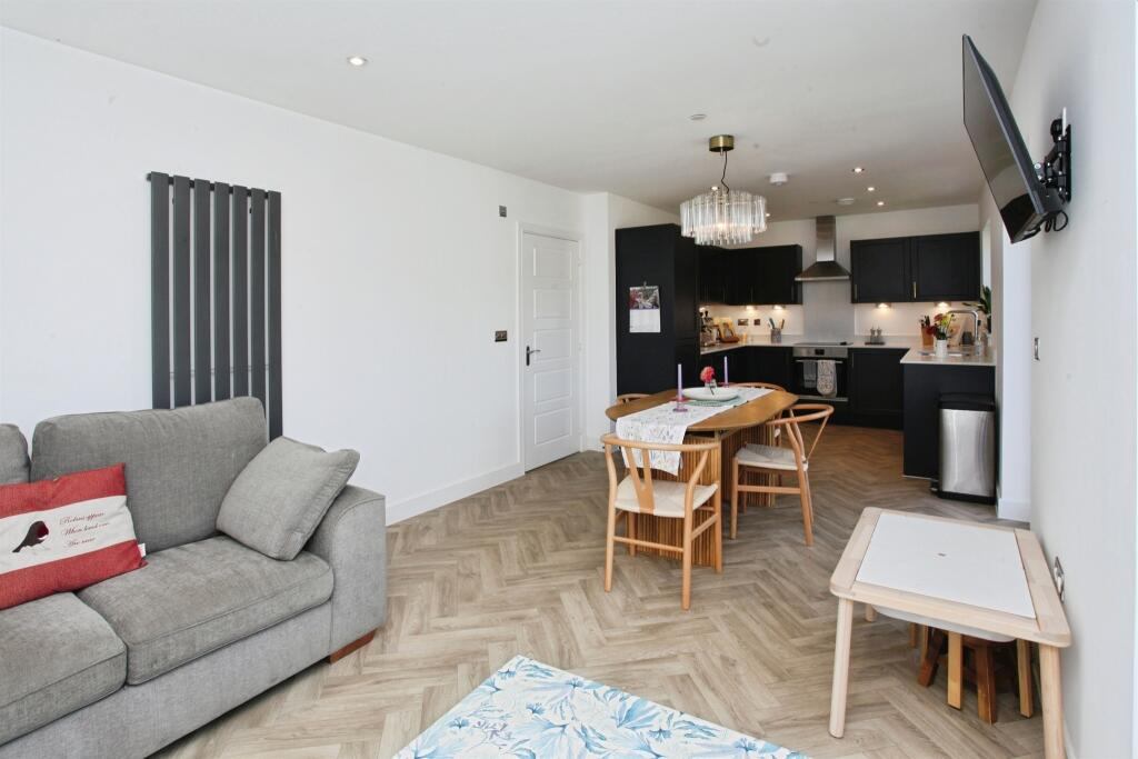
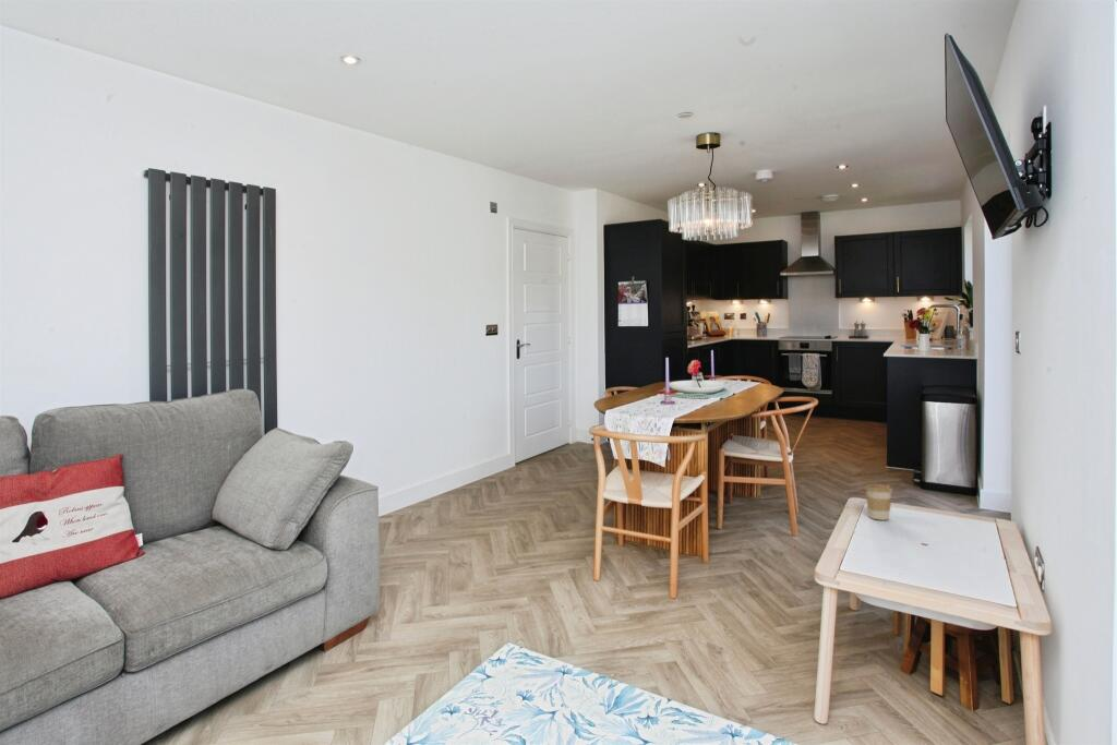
+ coffee cup [864,483,893,521]
